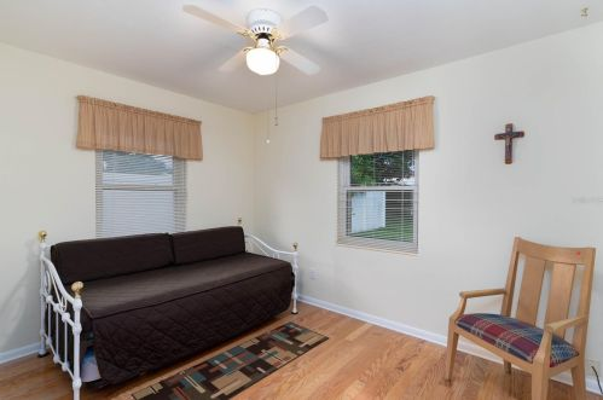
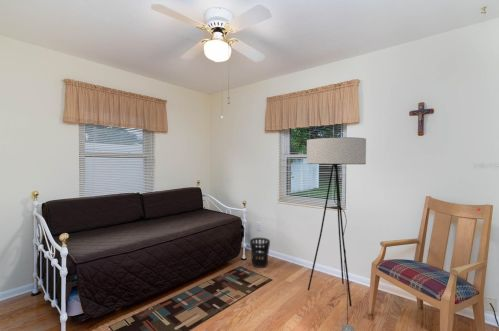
+ floor lamp [306,136,367,331]
+ wastebasket [249,237,271,269]
